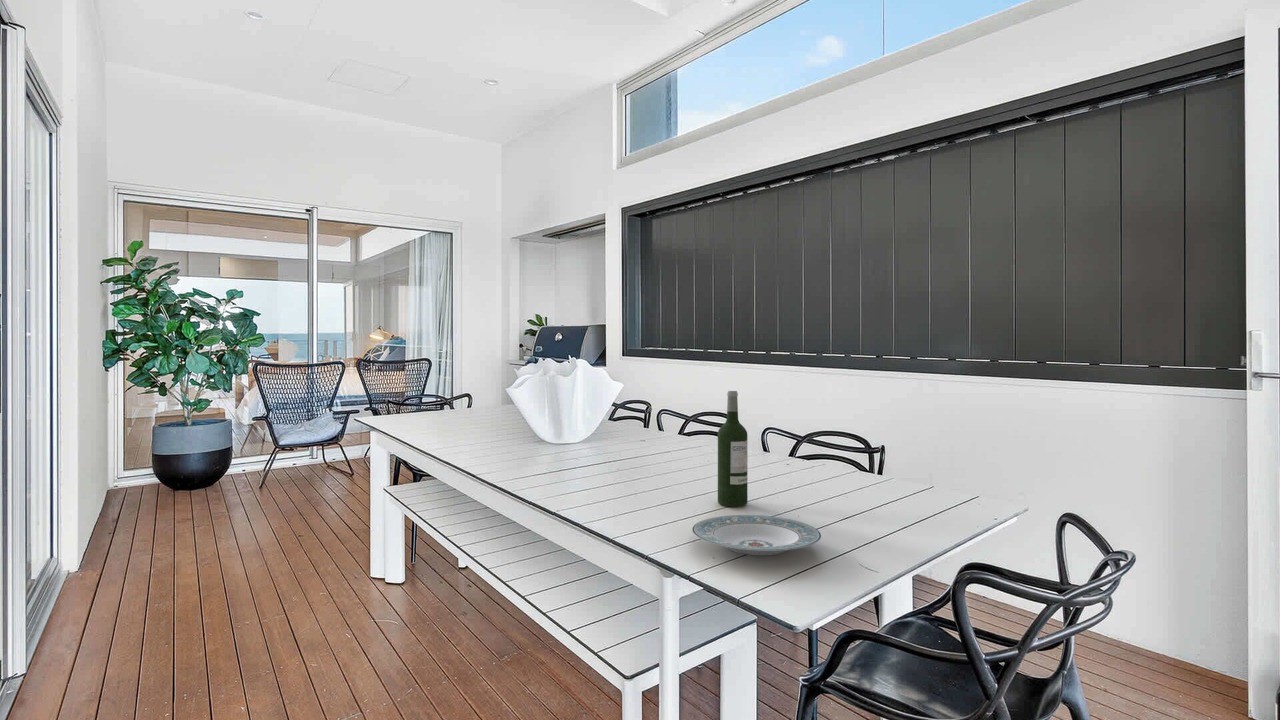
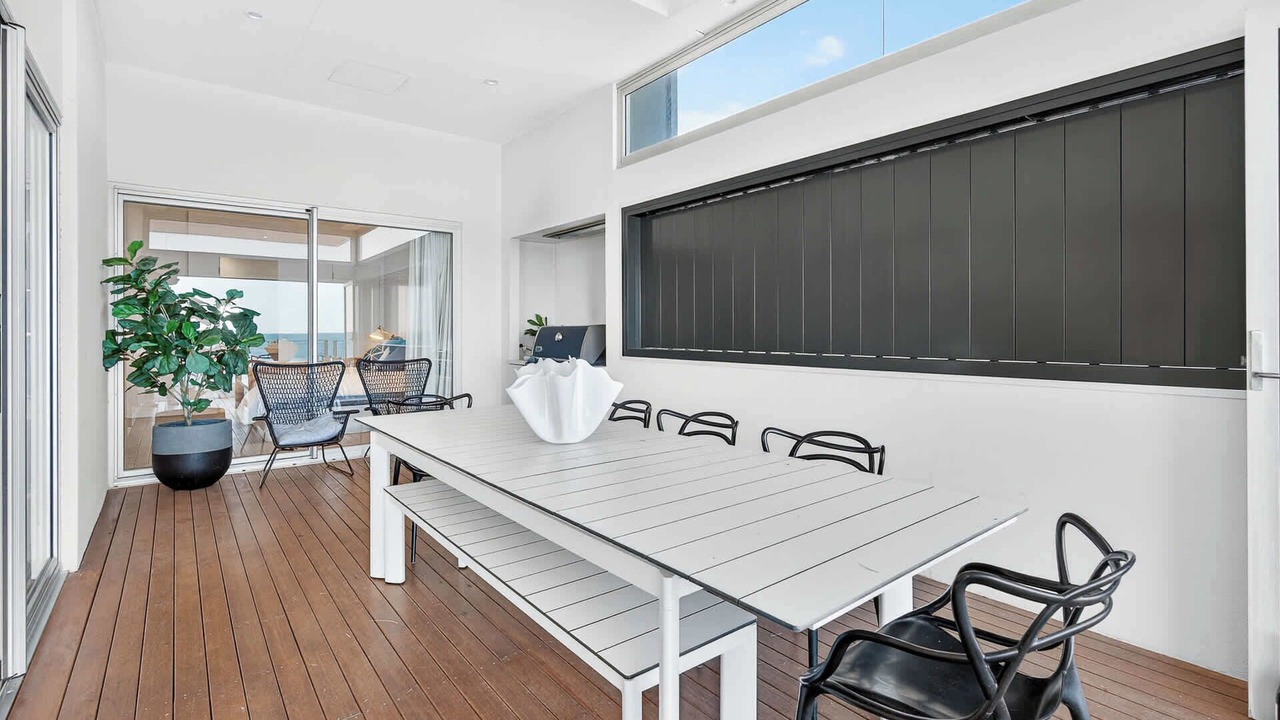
- wine bottle [717,390,748,508]
- plate [691,514,822,556]
